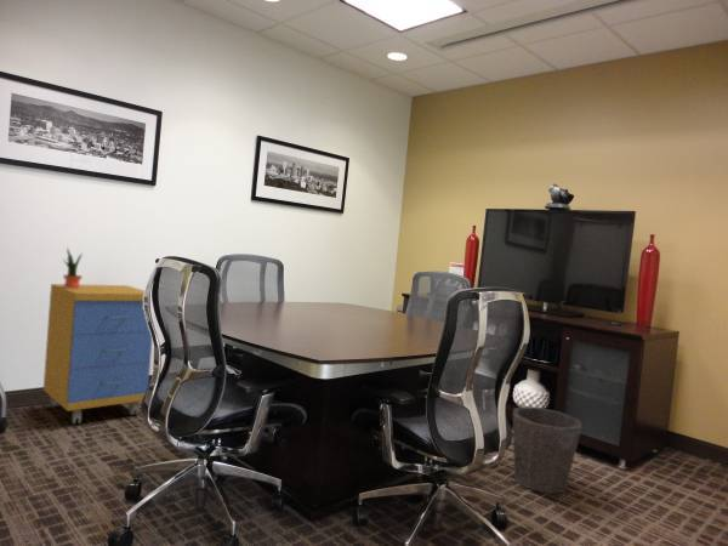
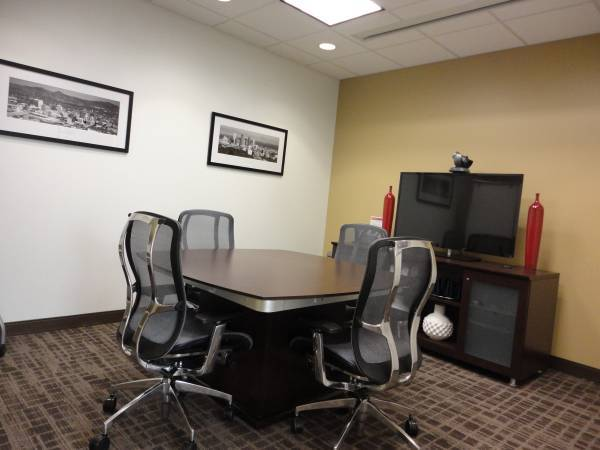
- waste bin [512,405,584,495]
- potted plant [62,246,84,289]
- storage cabinet [42,283,153,425]
